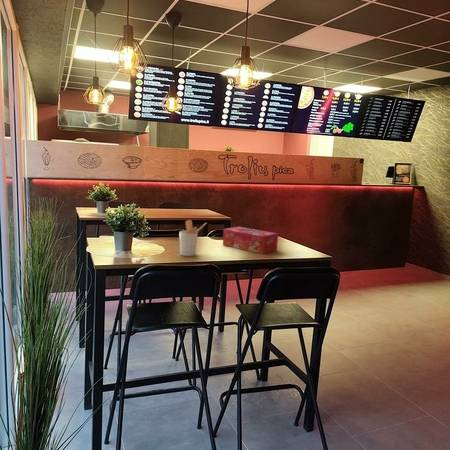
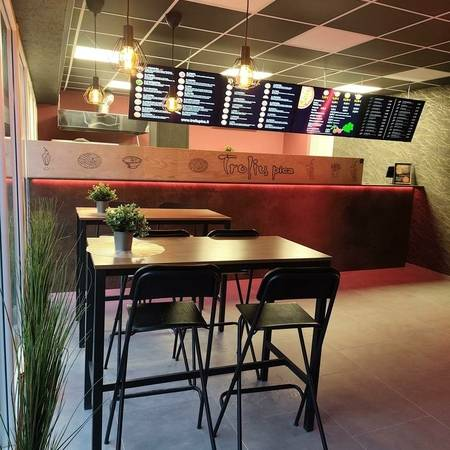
- tissue box [222,226,279,255]
- utensil holder [178,219,207,257]
